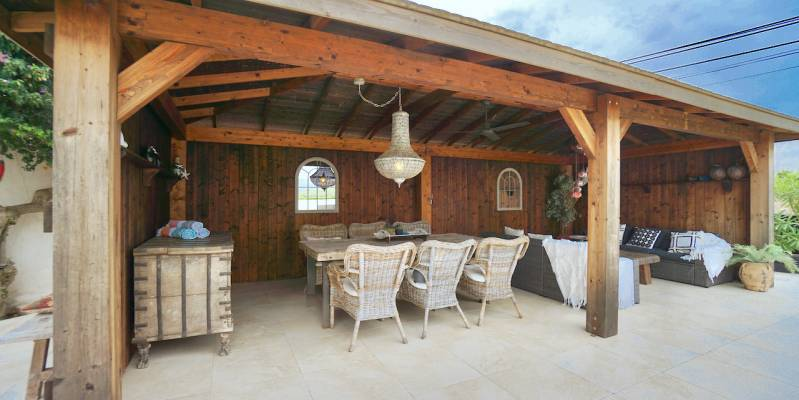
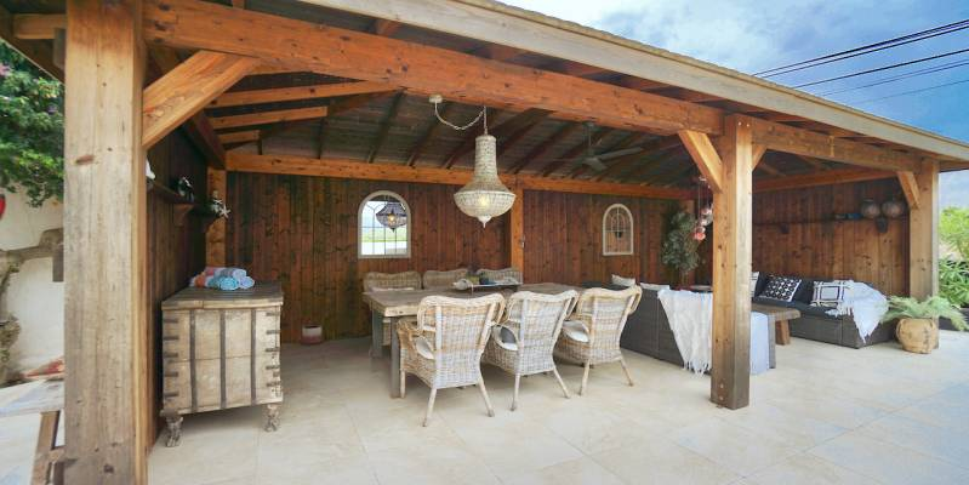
+ planter [301,324,323,346]
